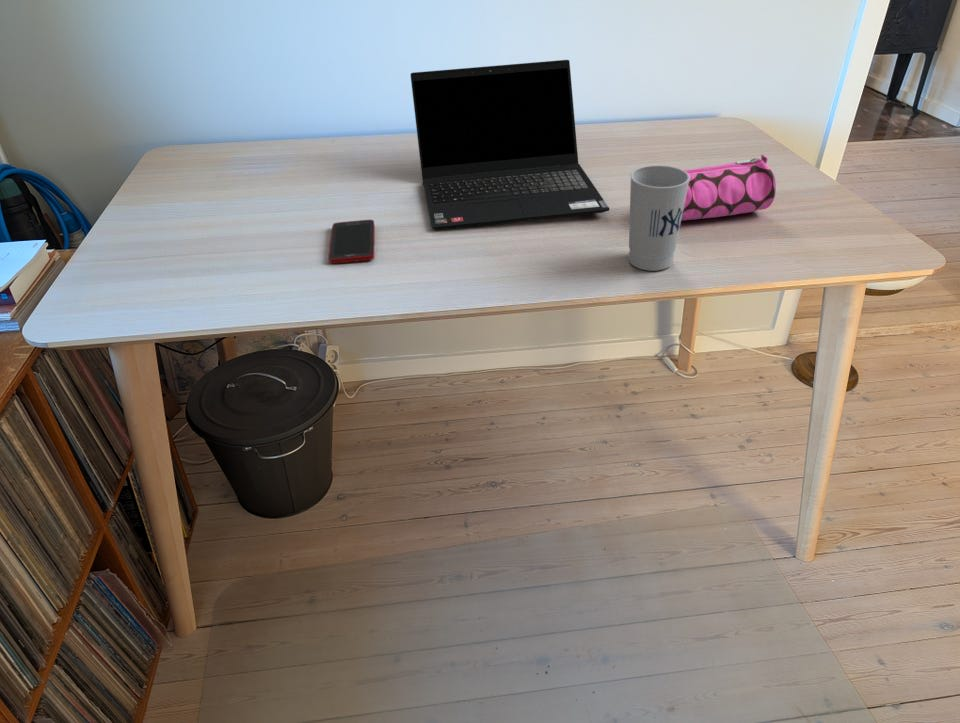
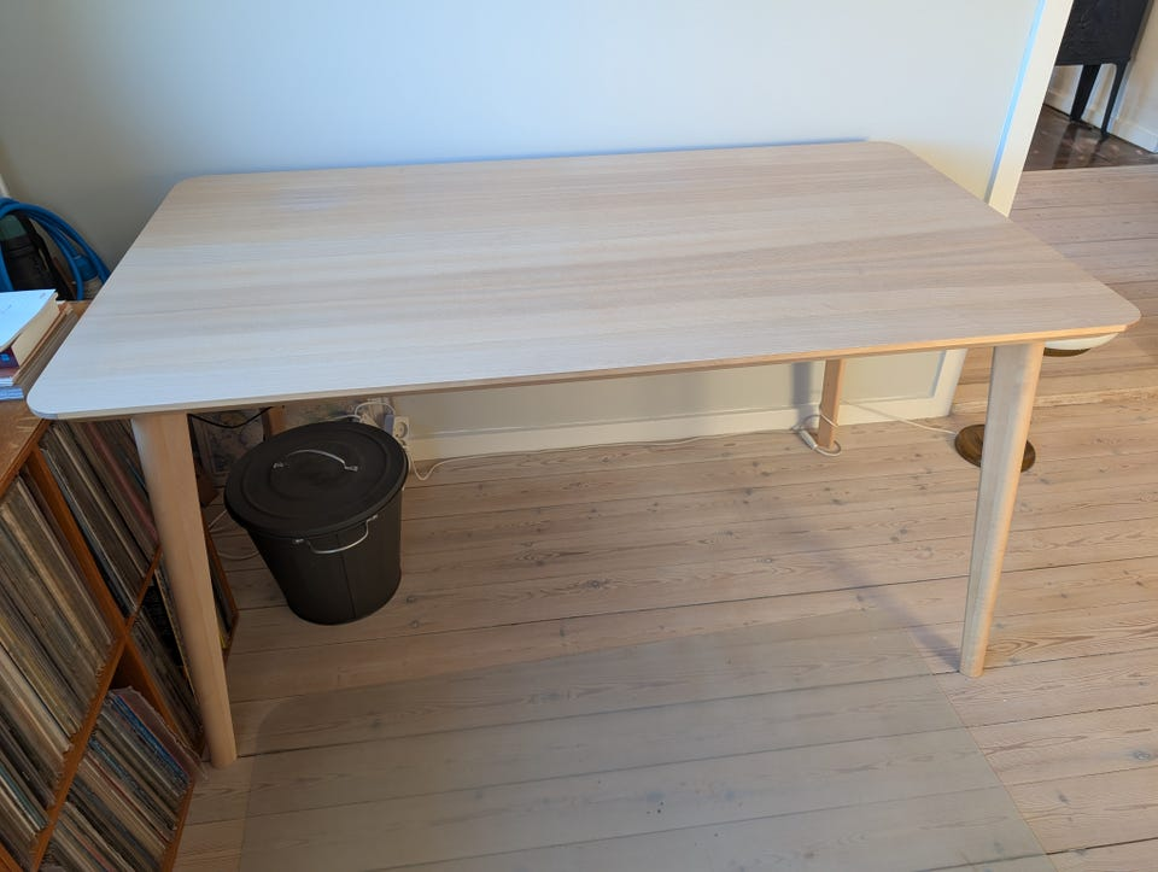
- cup [628,164,690,272]
- pencil case [681,154,777,222]
- cell phone [328,219,376,265]
- laptop computer [410,59,610,230]
